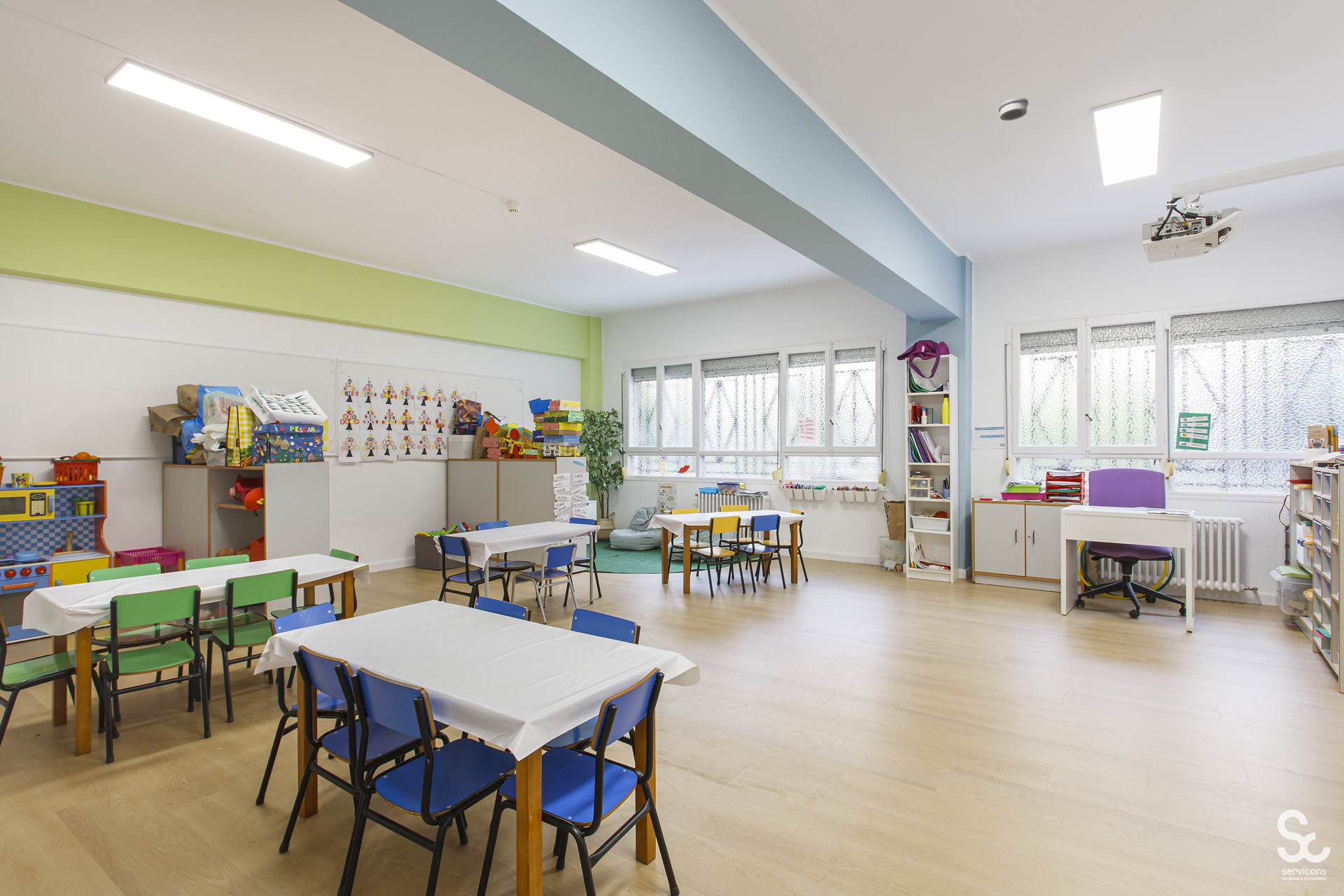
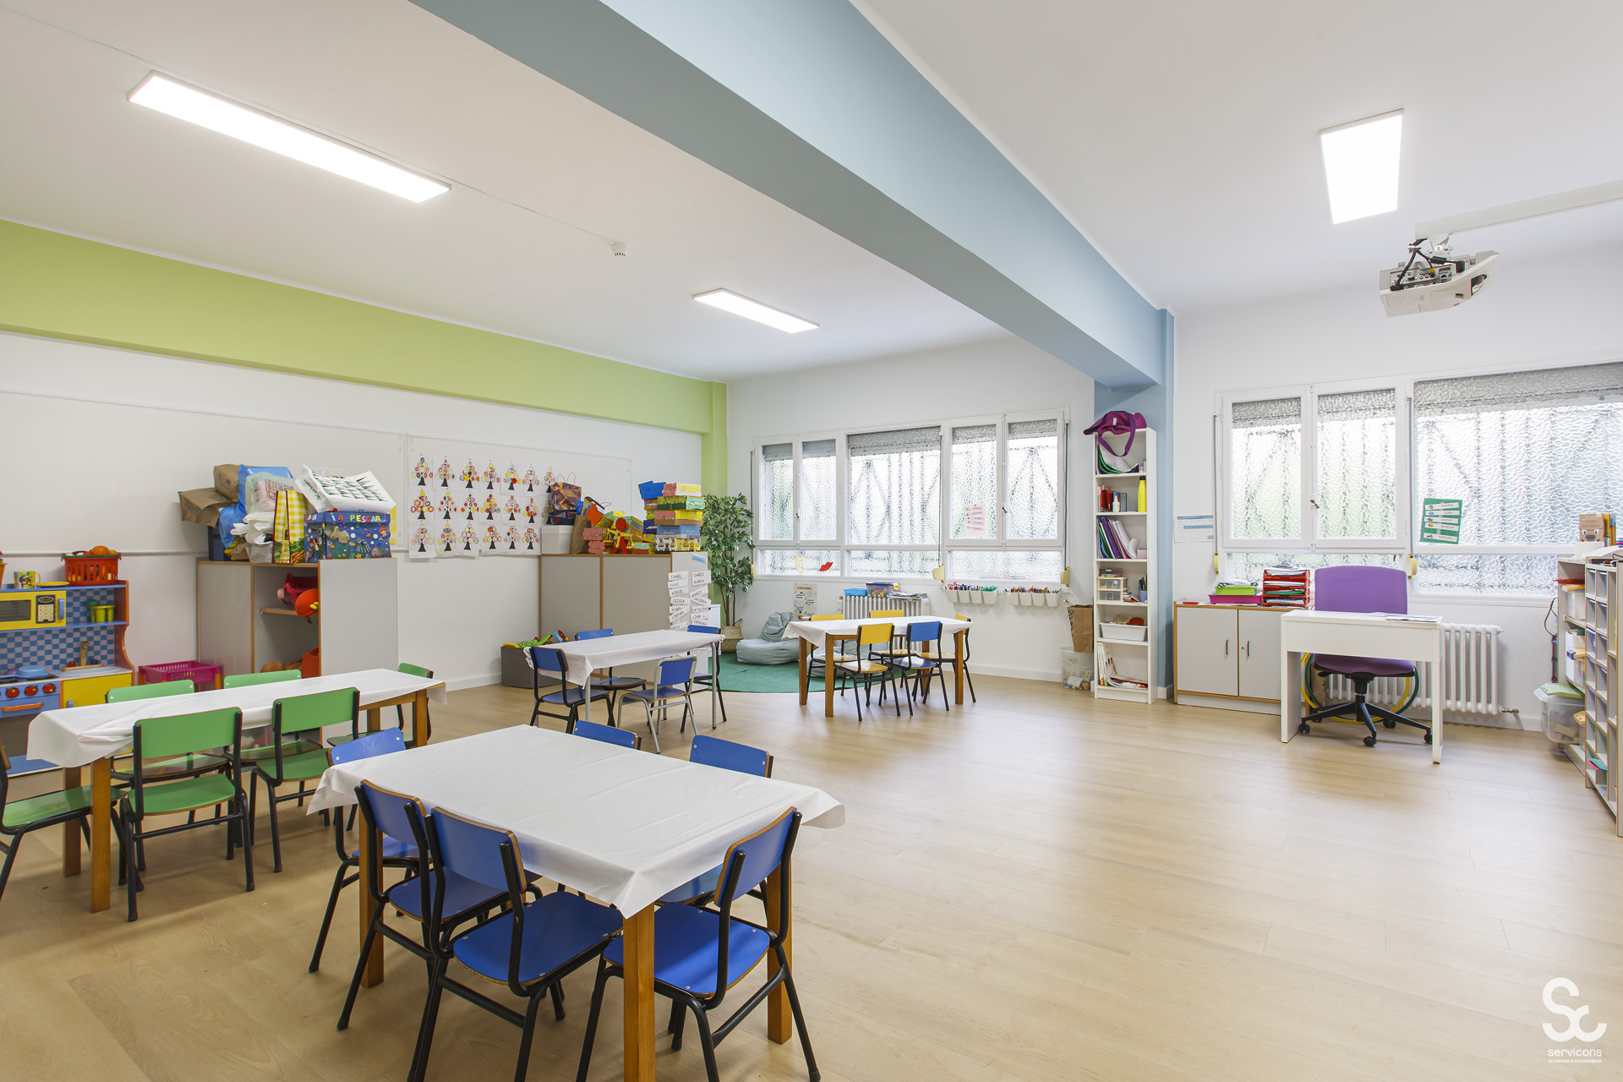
- smoke detector [998,97,1029,121]
